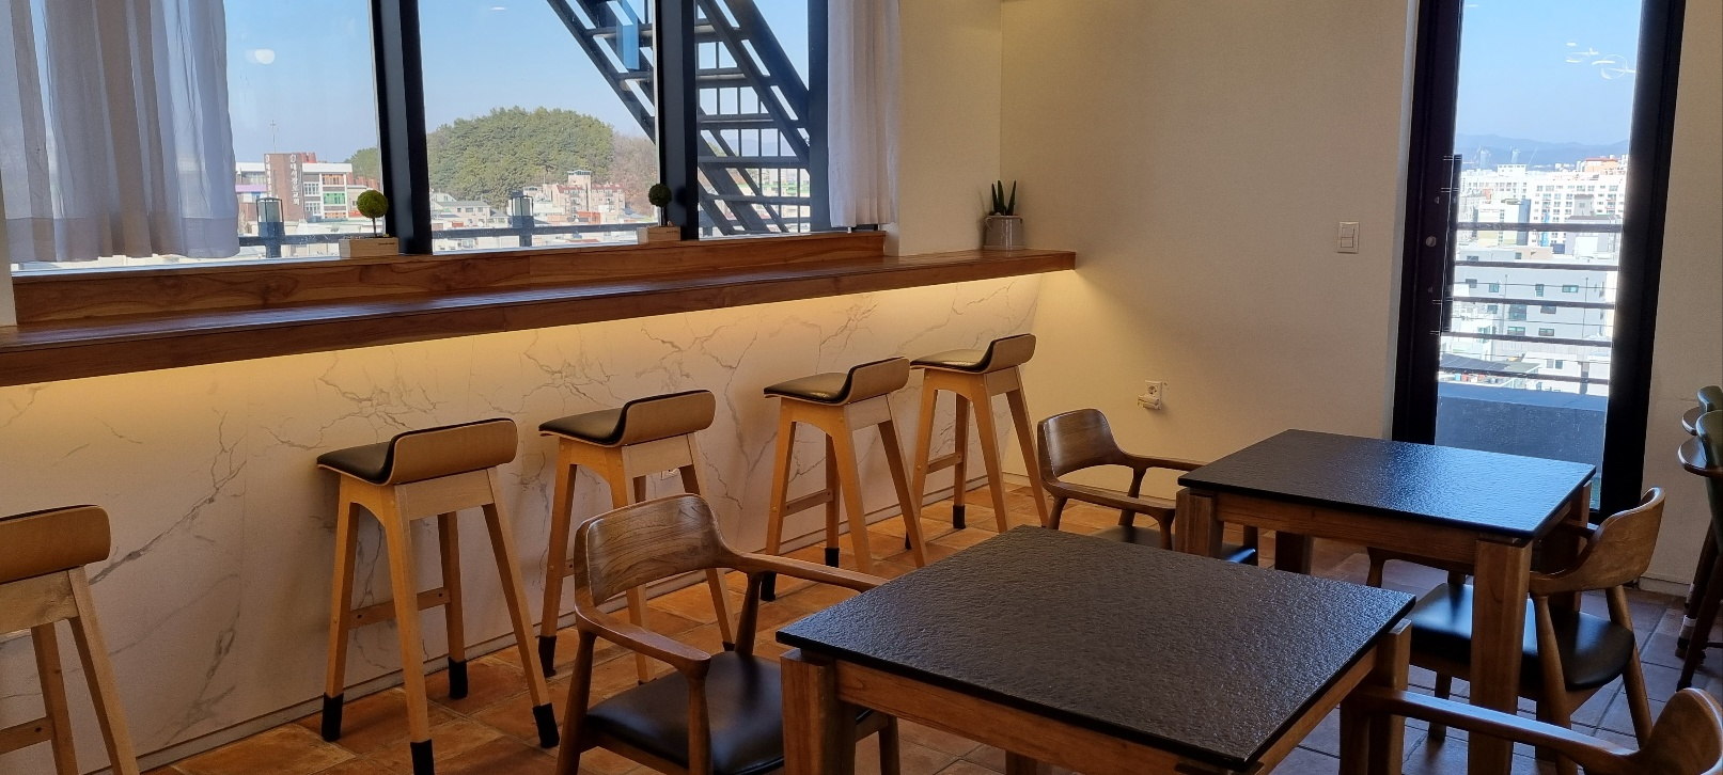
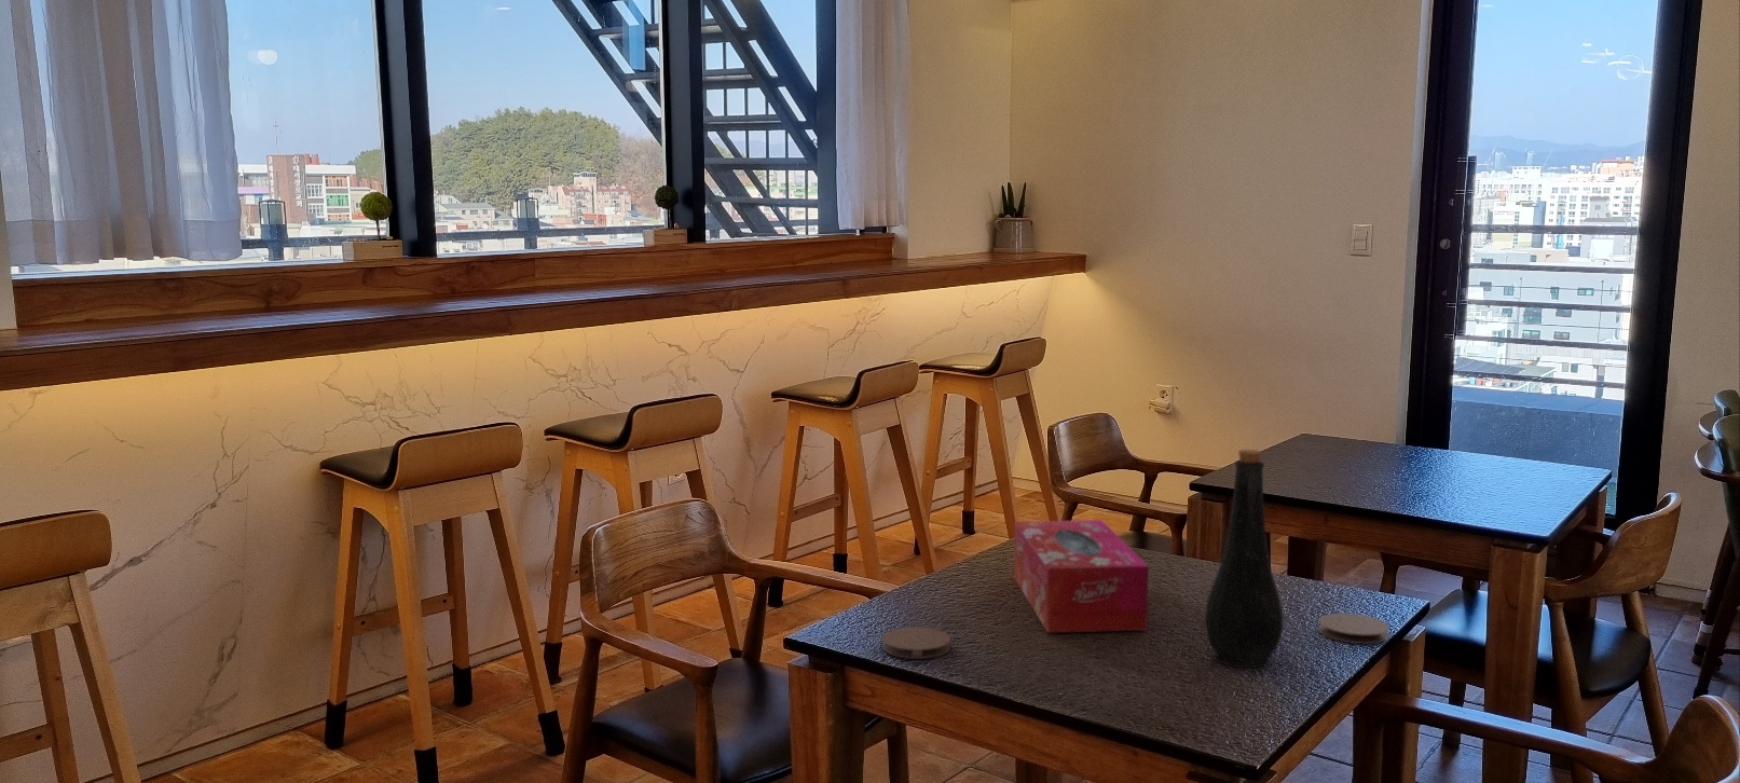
+ tissue box [1013,519,1150,634]
+ coaster [881,626,951,660]
+ coaster [1317,612,1390,645]
+ bottle [1204,449,1284,669]
